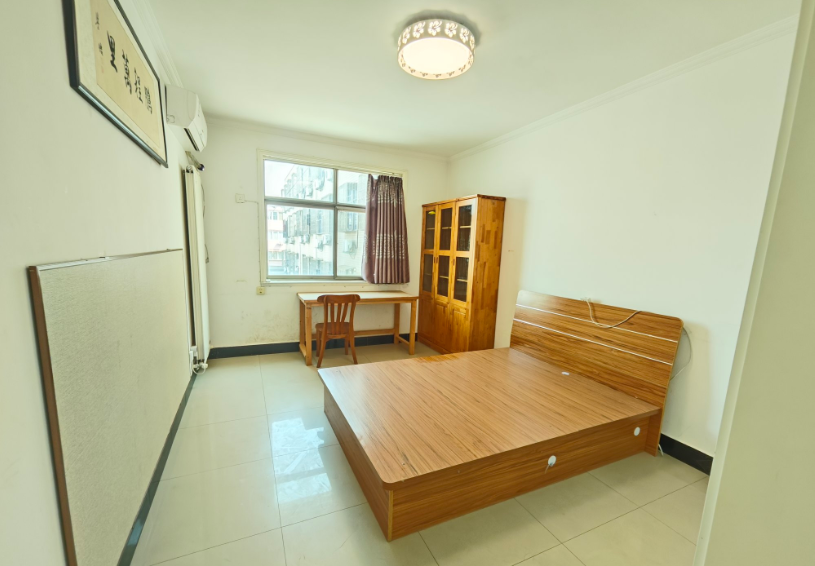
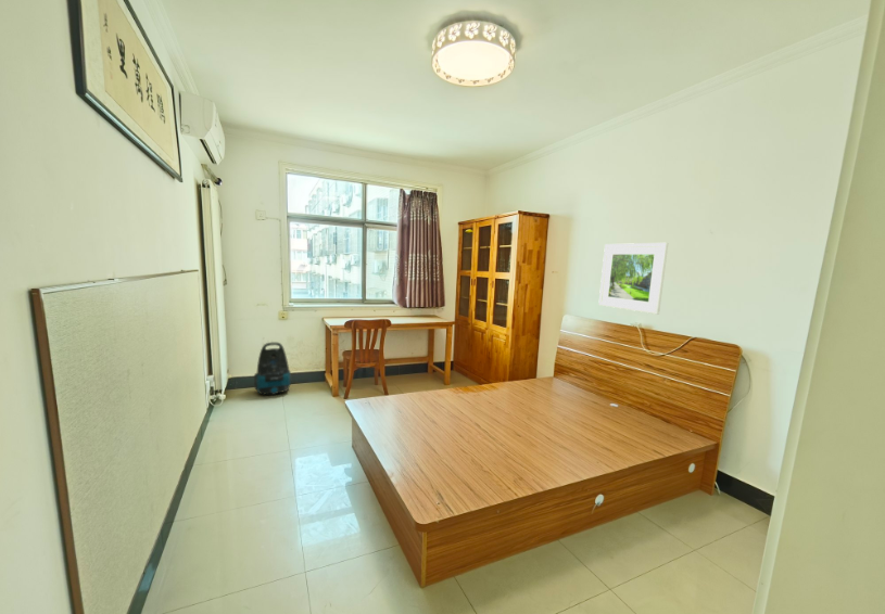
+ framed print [597,242,669,316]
+ vacuum cleaner [253,342,292,396]
